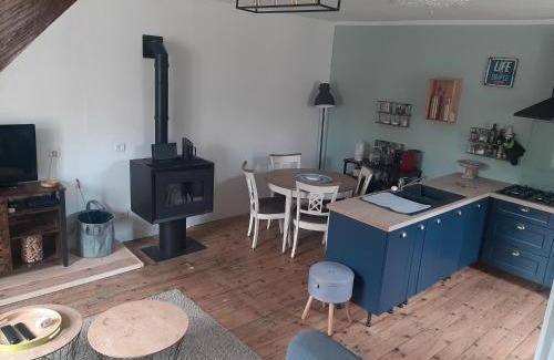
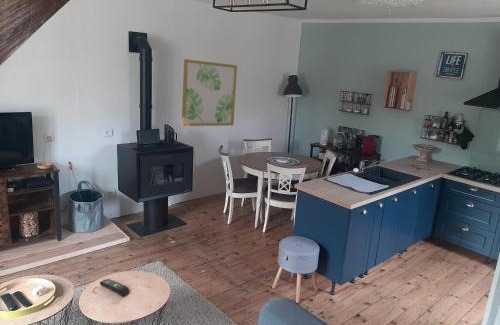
+ wall art [181,58,238,127]
+ remote control [99,278,130,298]
